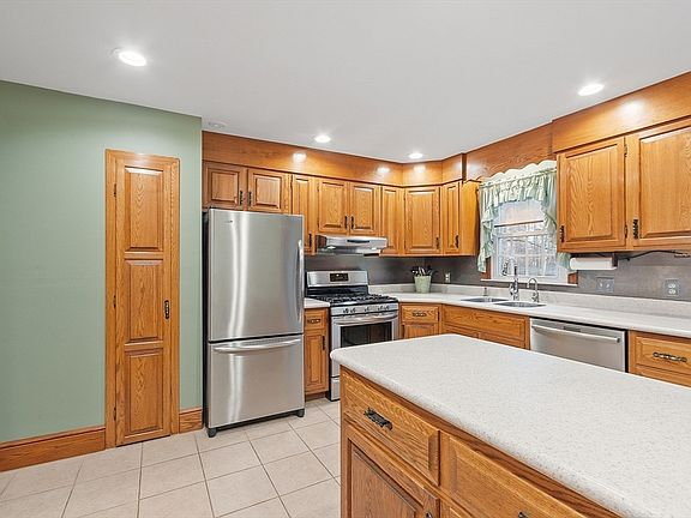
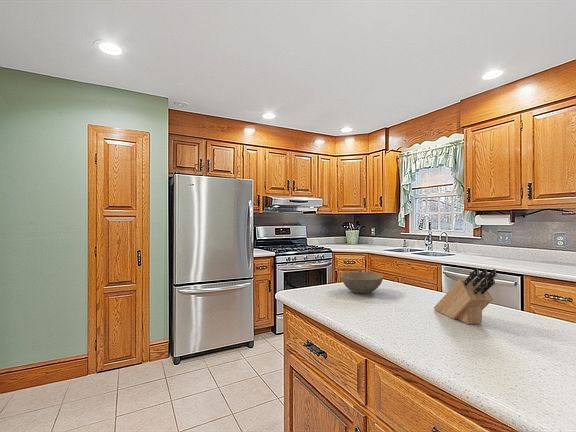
+ bowl [339,271,384,294]
+ knife block [433,267,497,325]
